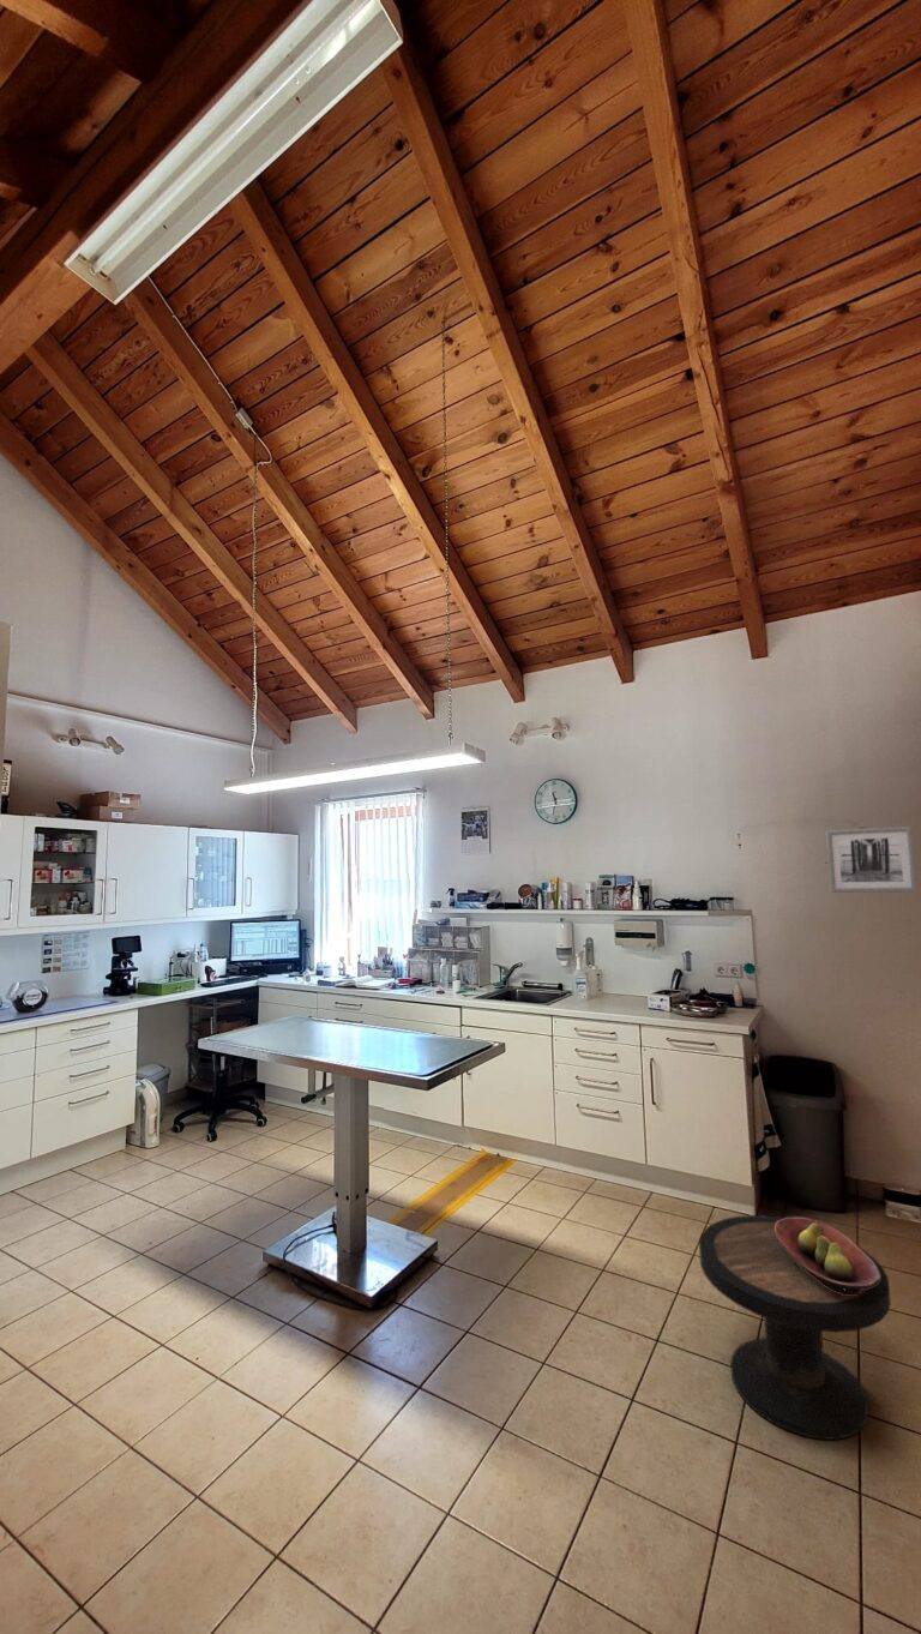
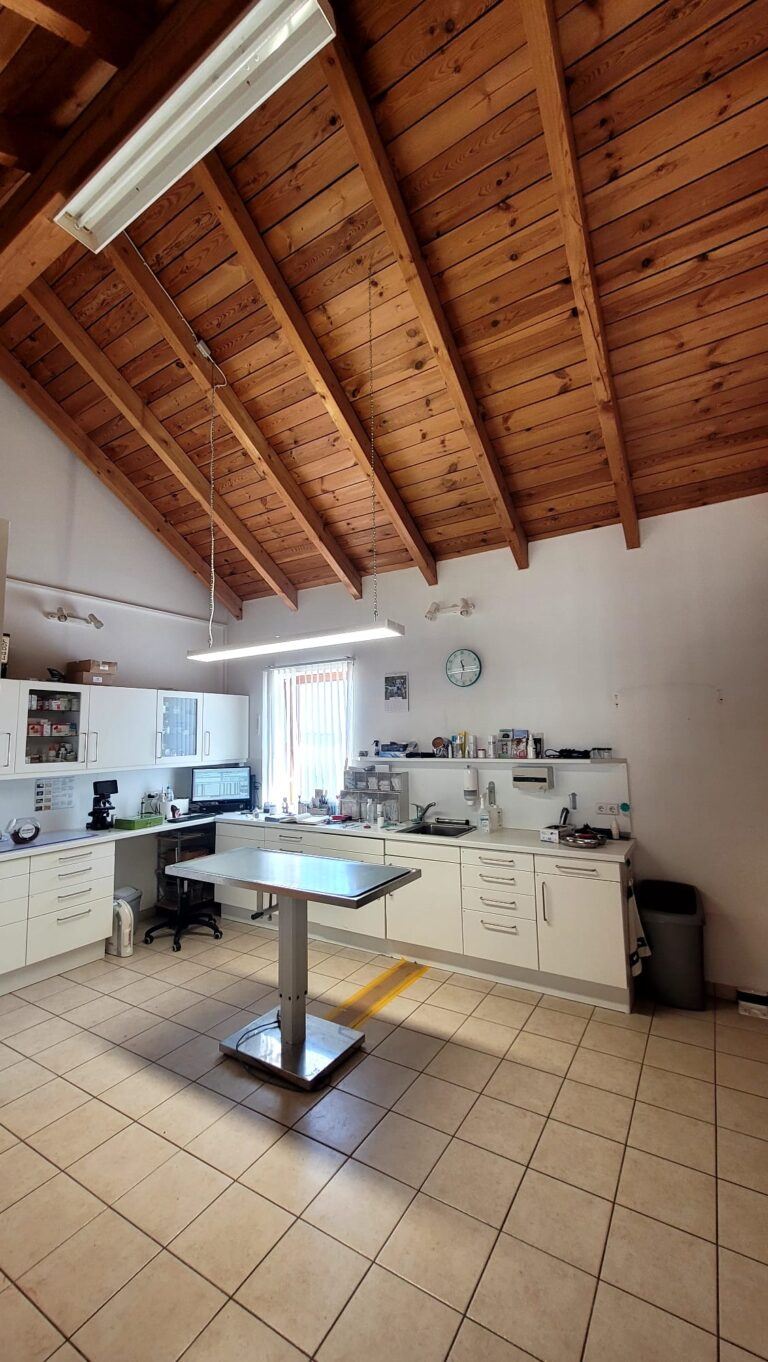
- side table [698,1214,892,1441]
- wall art [825,825,919,894]
- fruit bowl [775,1217,880,1294]
